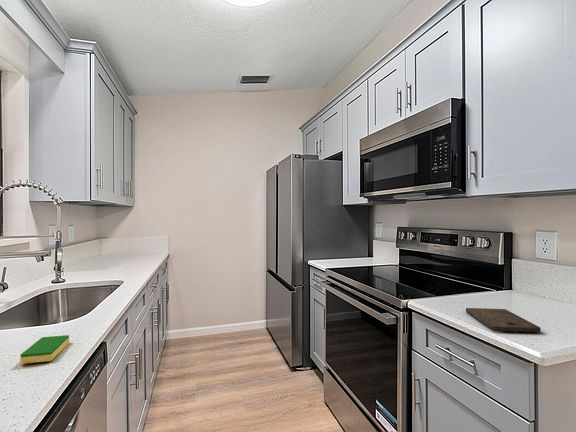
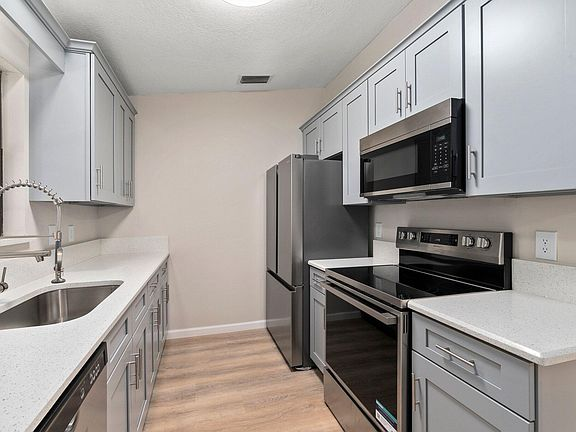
- dish sponge [19,334,70,365]
- cutting board [465,307,541,333]
